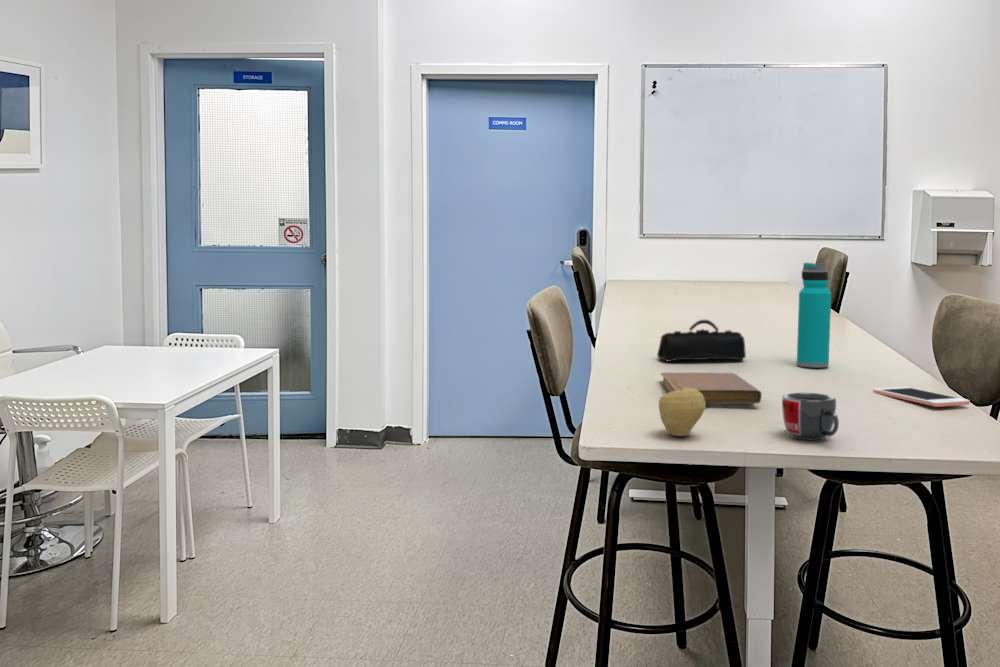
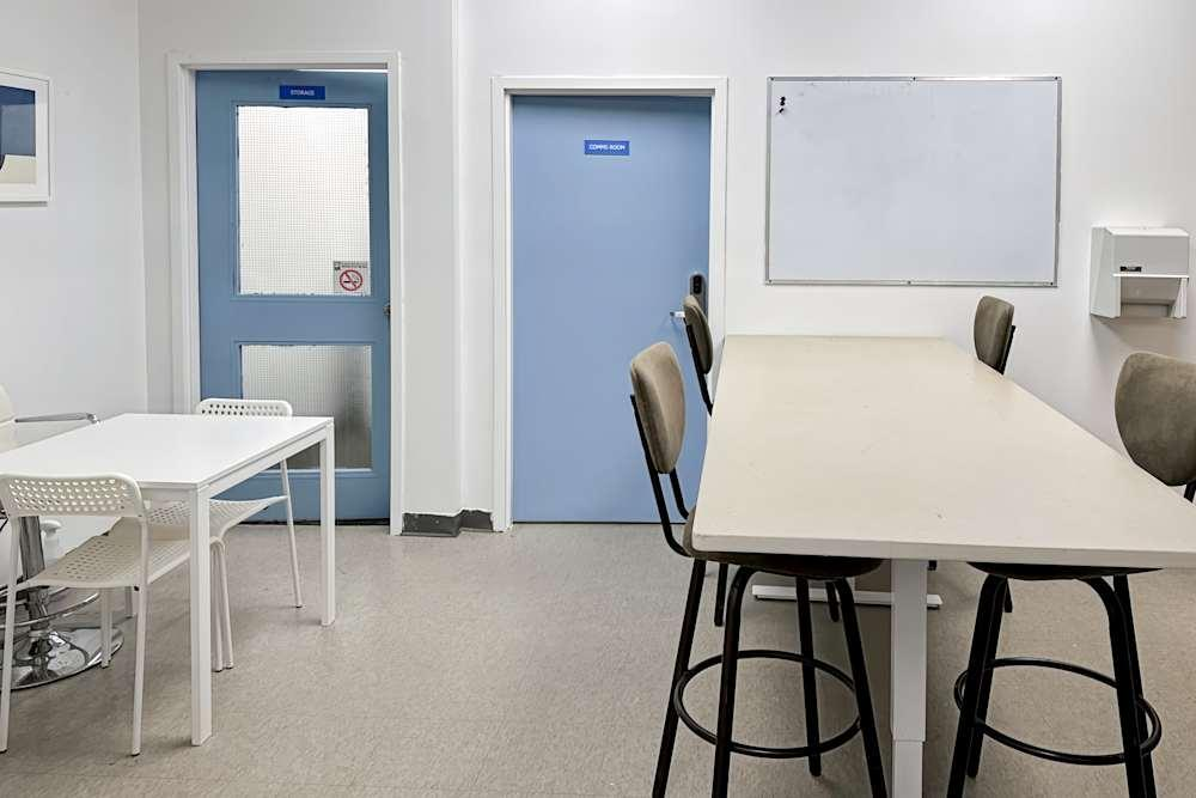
- water bottle [796,262,832,369]
- cell phone [872,386,971,408]
- mug [781,392,840,441]
- notebook [660,372,763,405]
- fruit [658,379,707,437]
- pencil case [656,319,747,363]
